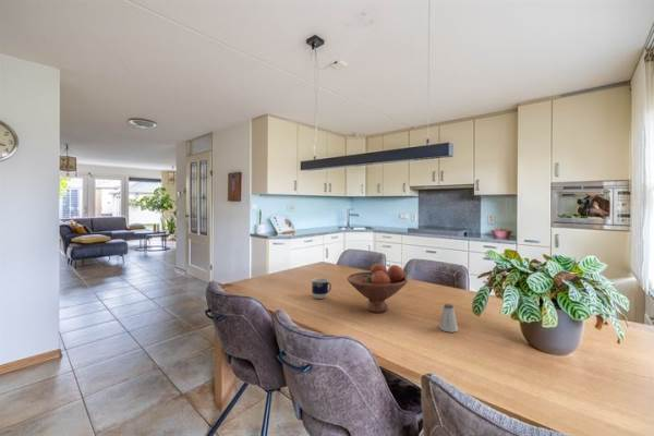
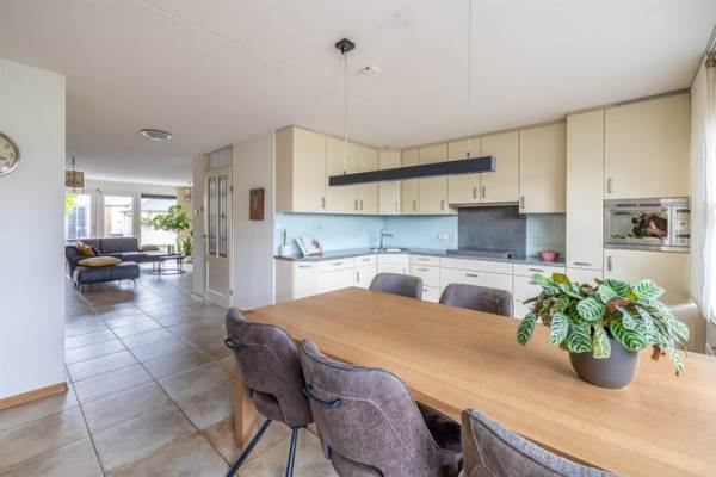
- fruit bowl [346,263,409,314]
- saltshaker [438,303,459,334]
- cup [311,277,332,300]
